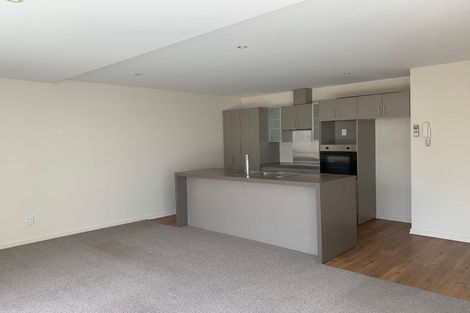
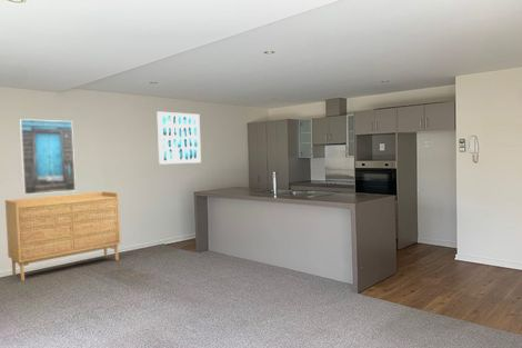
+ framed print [19,118,77,196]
+ wall art [155,110,202,166]
+ sideboard [4,191,122,282]
